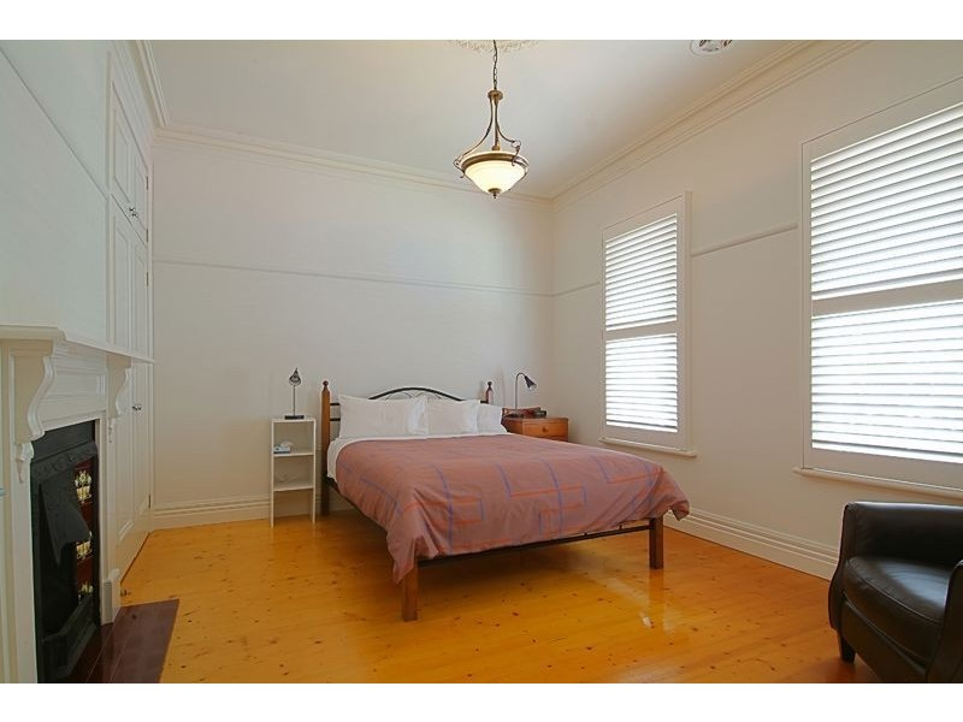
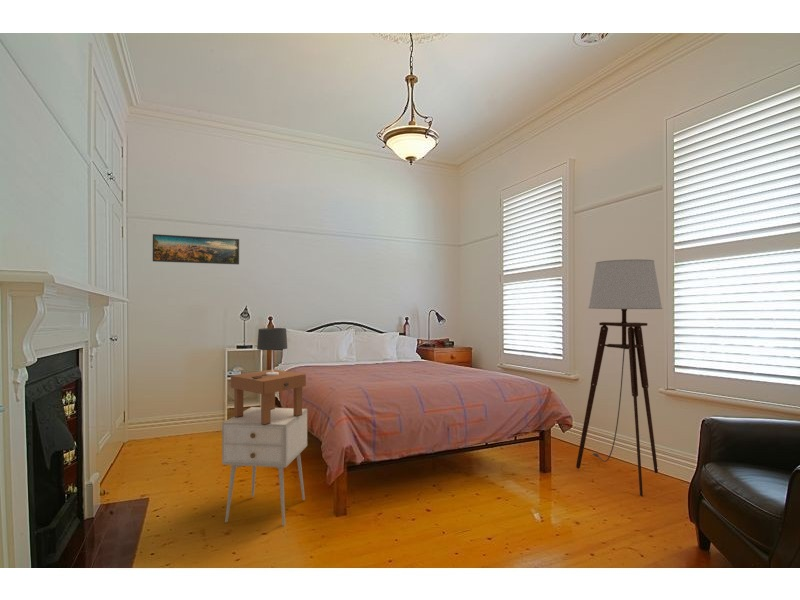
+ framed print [152,233,240,265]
+ table lamp [230,327,307,425]
+ floor lamp [575,258,663,498]
+ nightstand [221,406,308,527]
